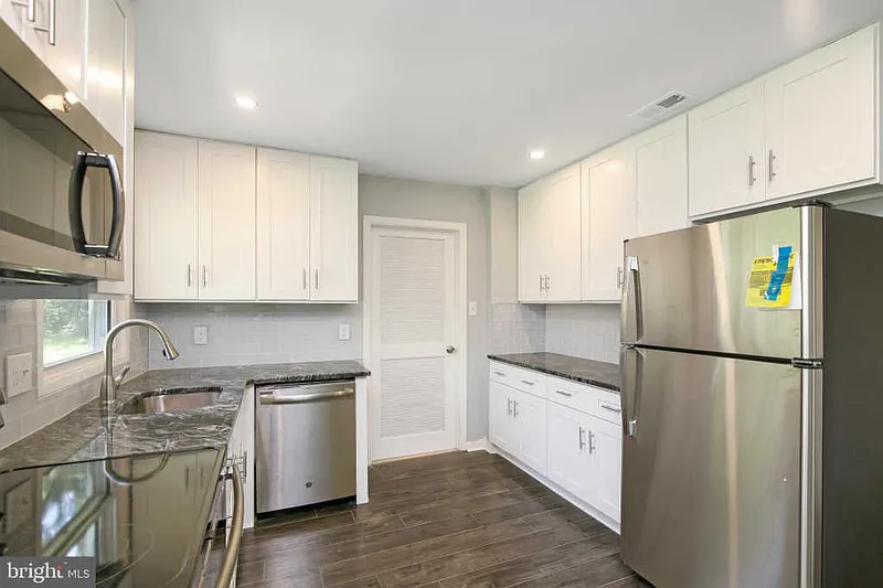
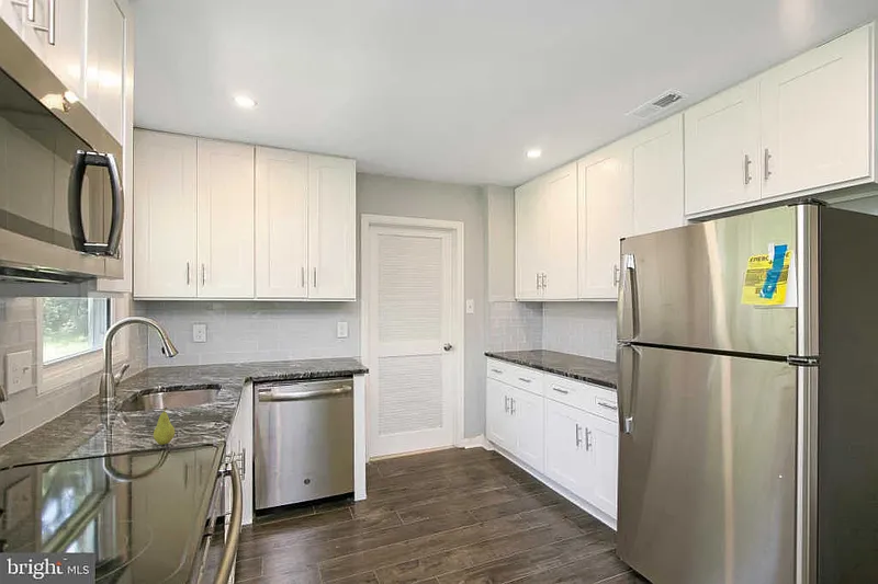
+ fruit [153,406,176,446]
